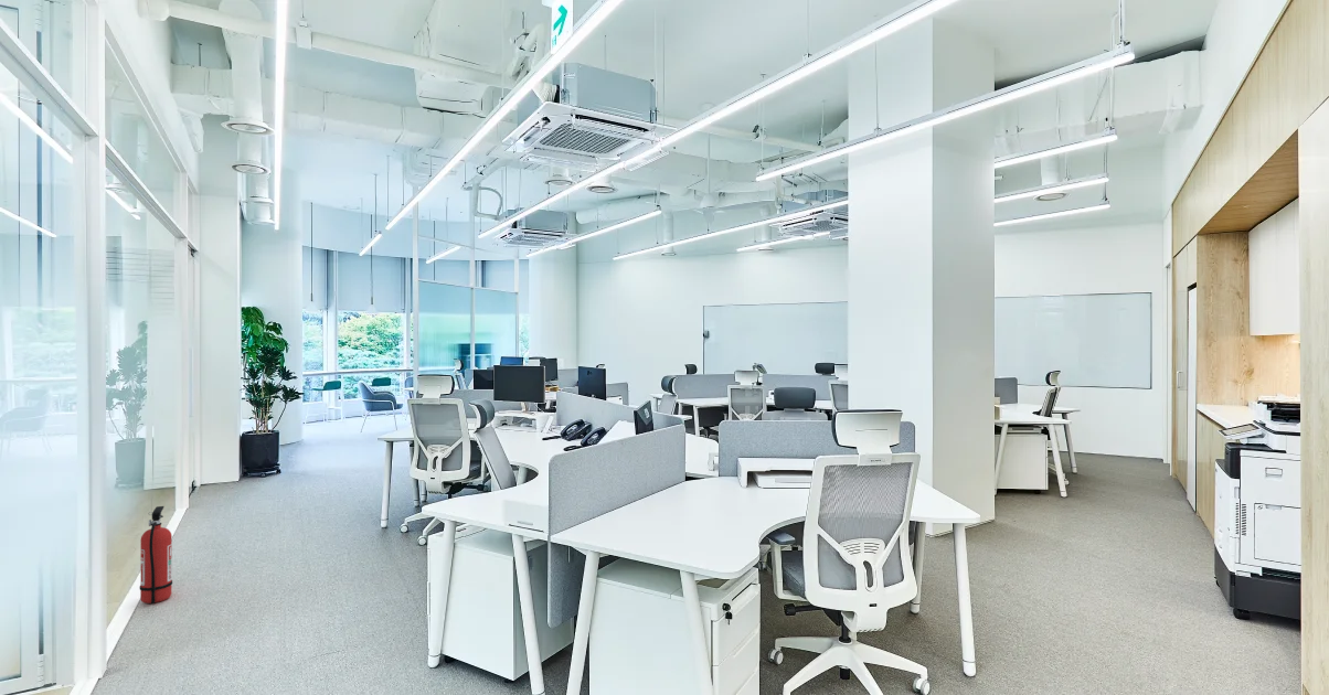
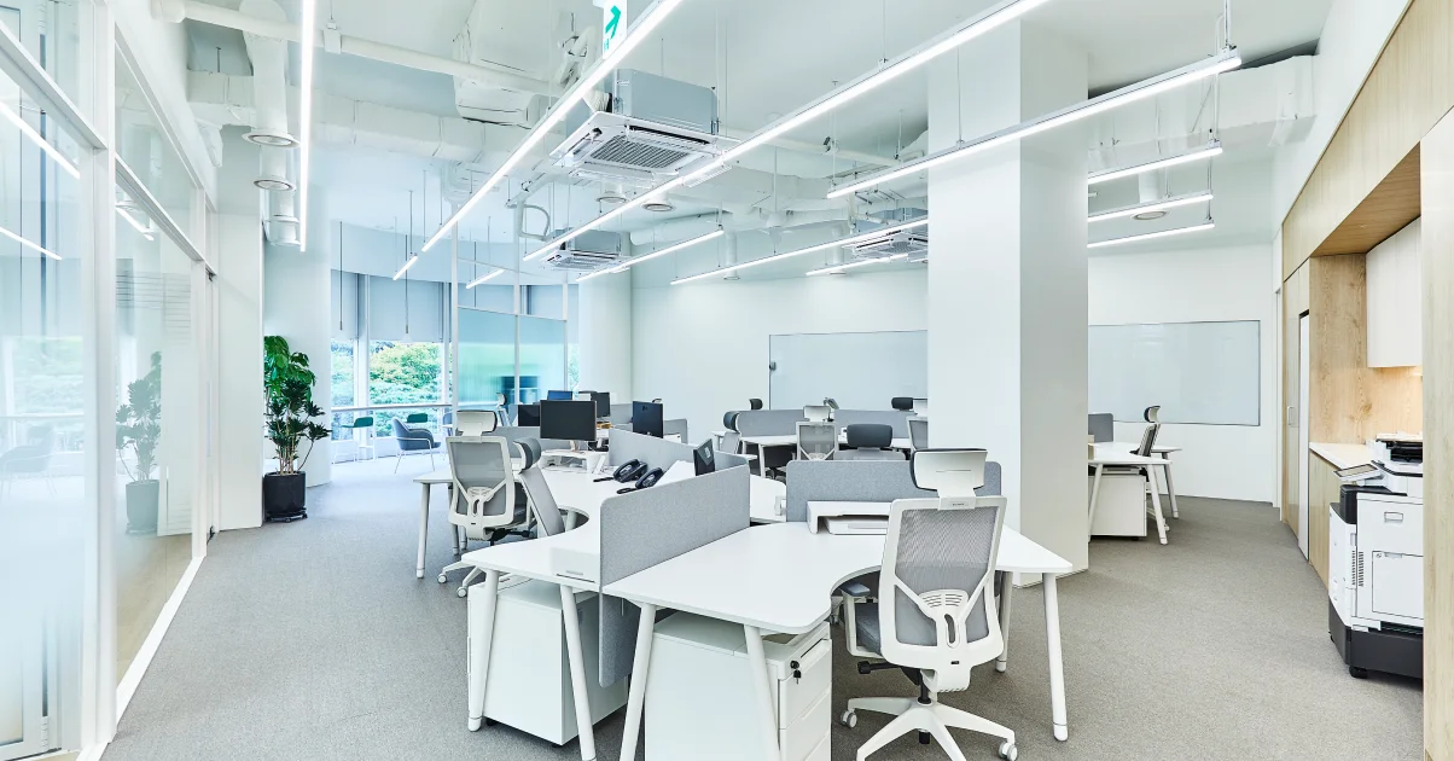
- fire extinguisher [139,505,173,605]
